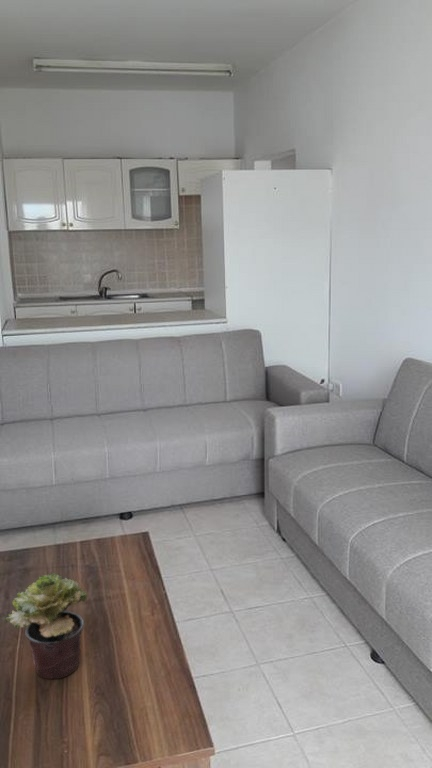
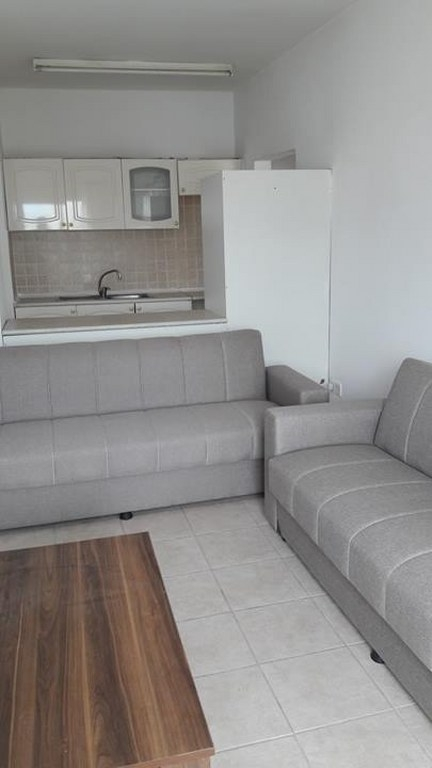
- potted plant [6,572,88,680]
